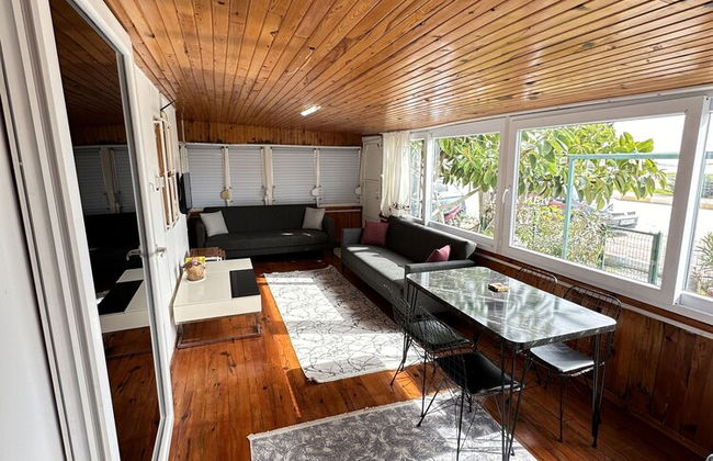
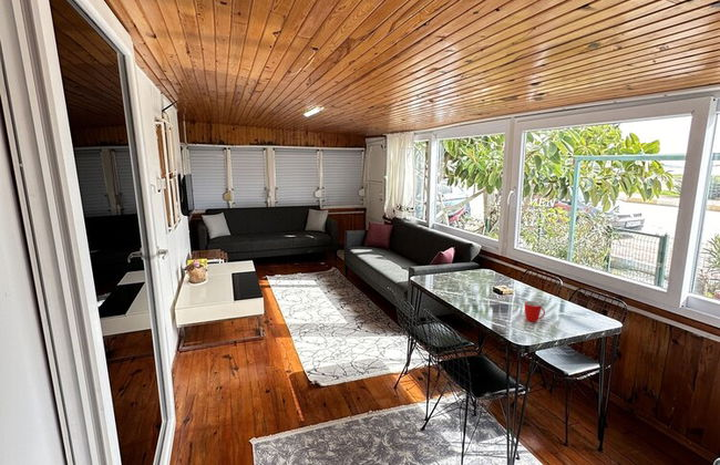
+ mug [524,300,546,323]
